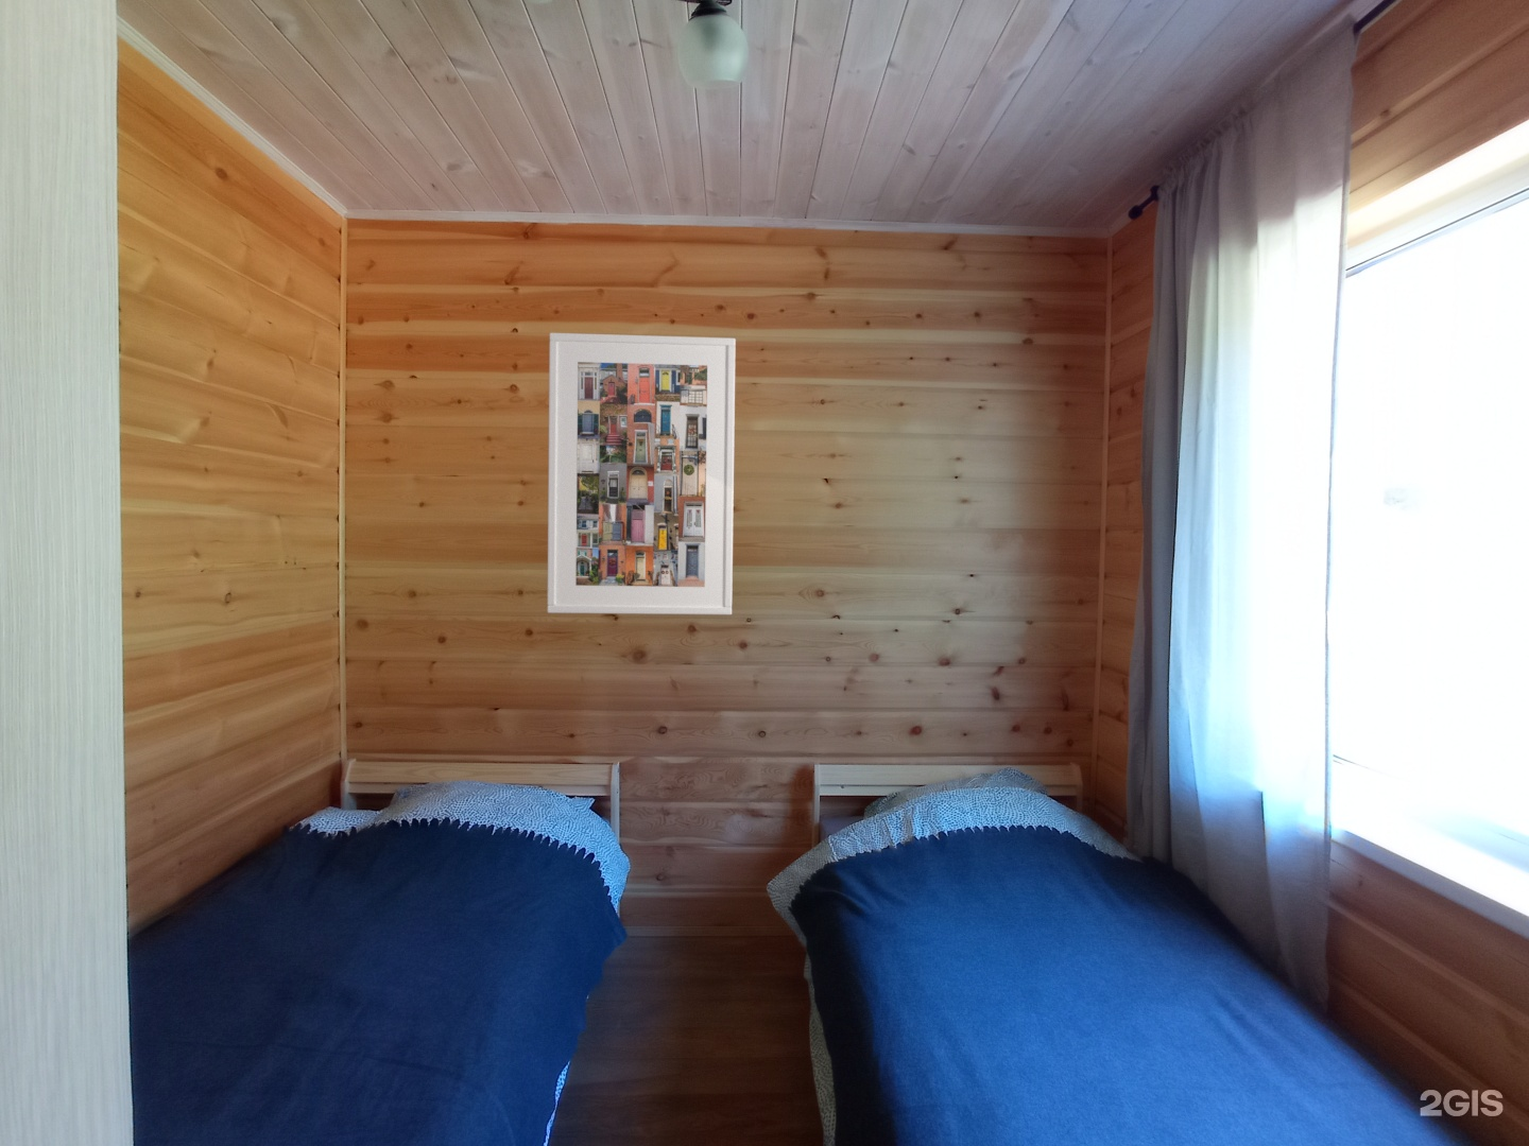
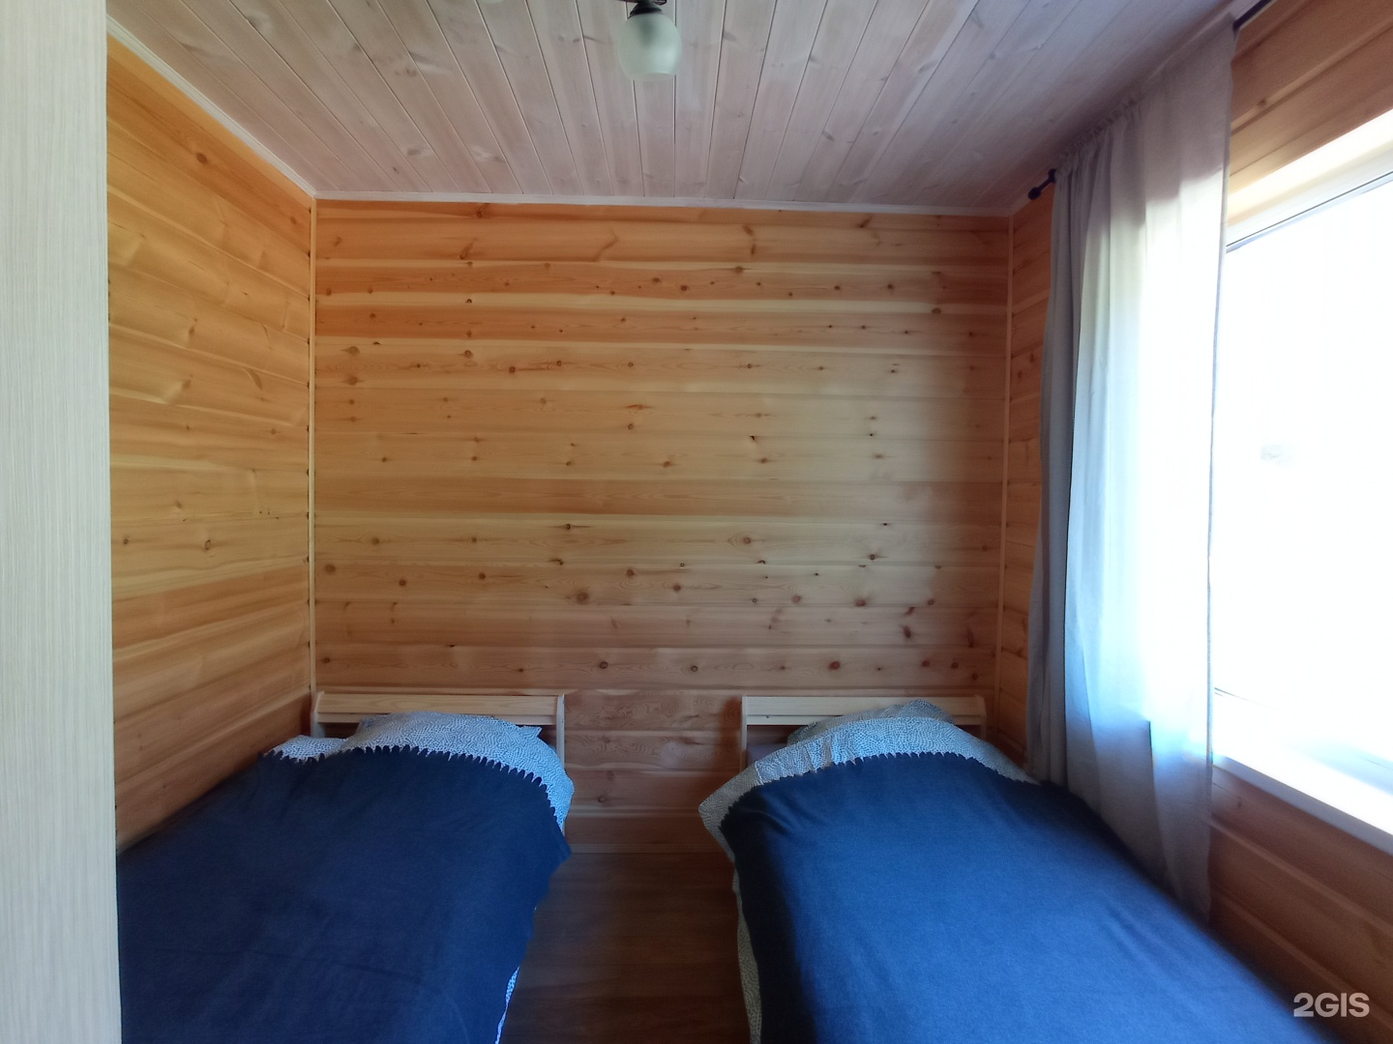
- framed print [547,332,737,615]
